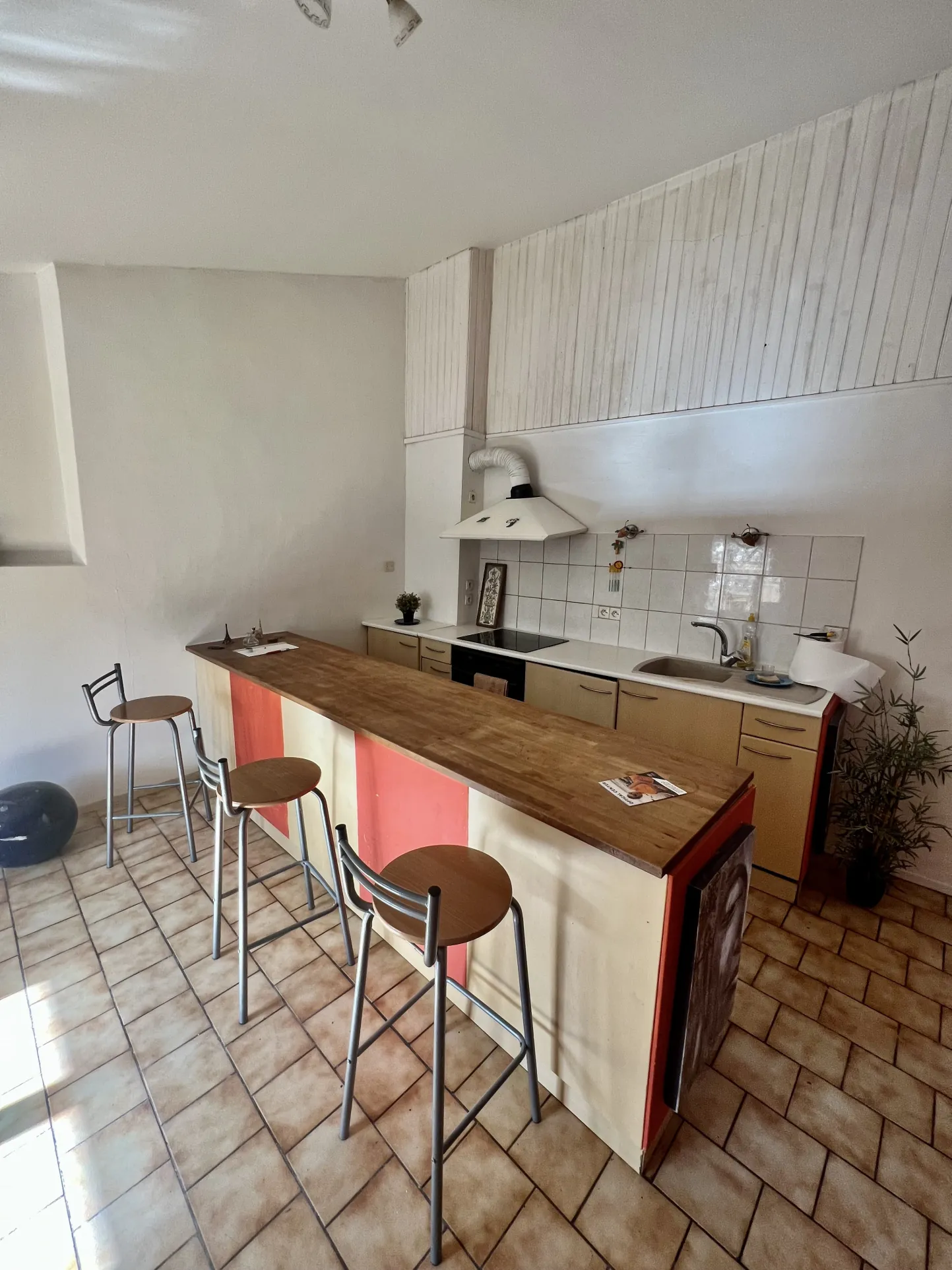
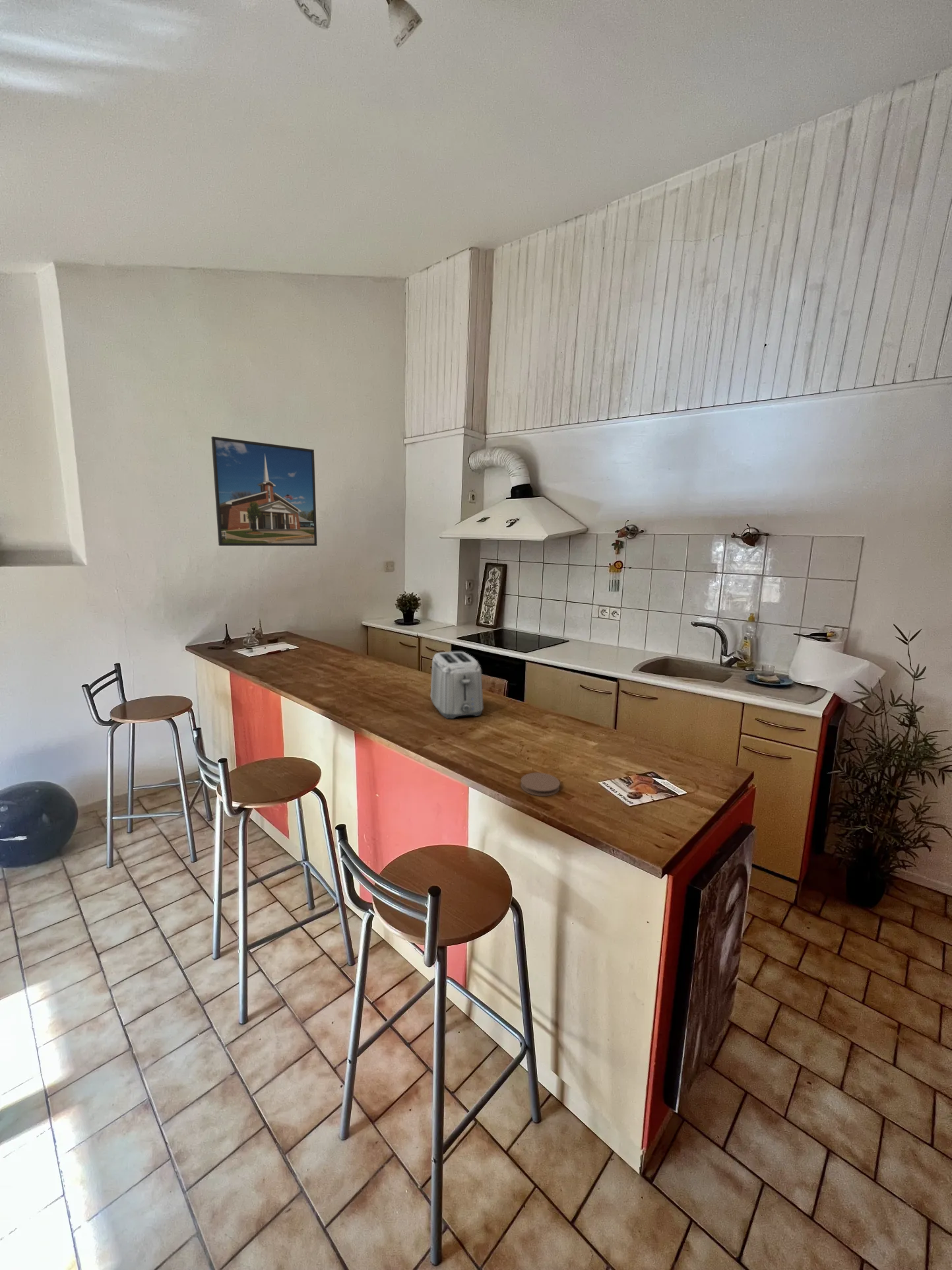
+ toaster [430,651,484,719]
+ coaster [520,772,561,797]
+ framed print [210,436,317,547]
